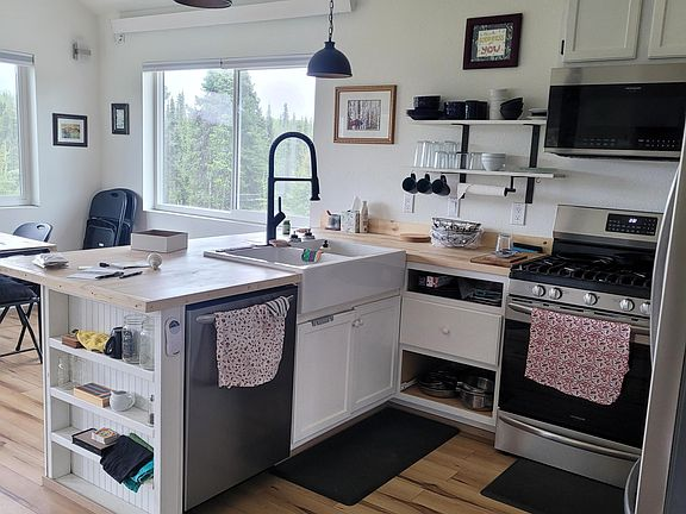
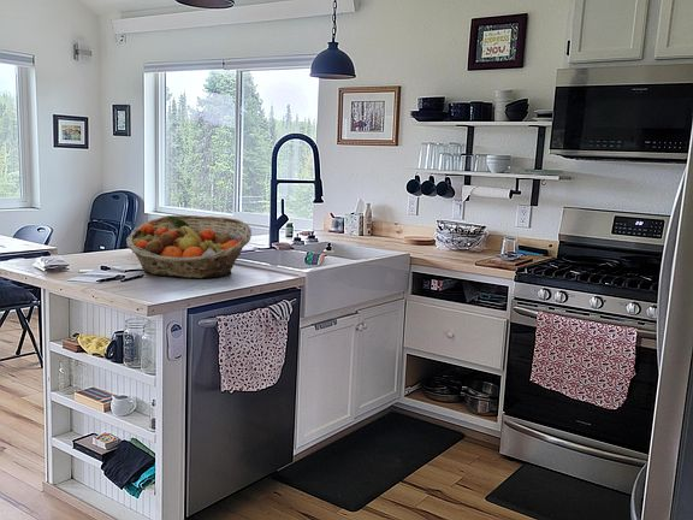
+ fruit basket [125,214,253,279]
